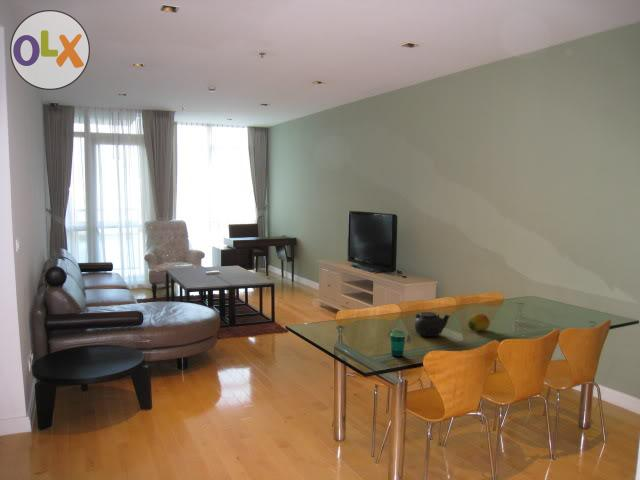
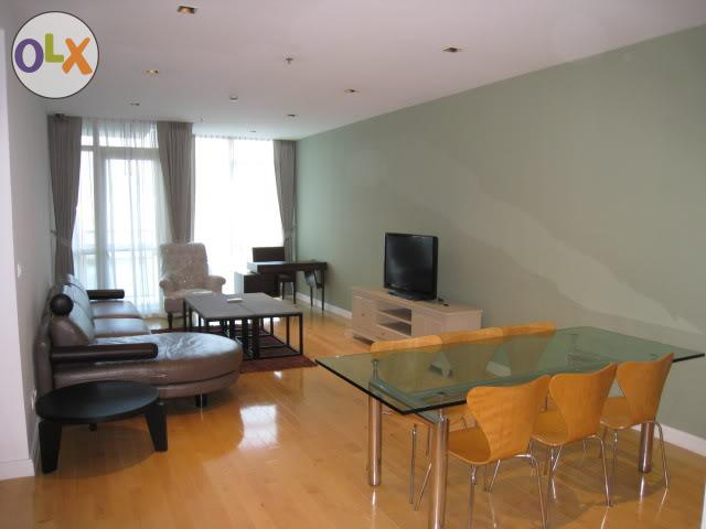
- fruit [467,312,491,331]
- teapot [413,311,451,338]
- cup [389,329,407,358]
